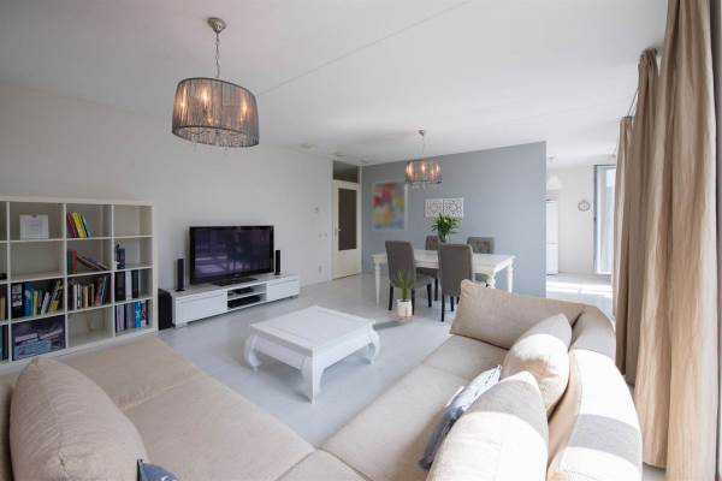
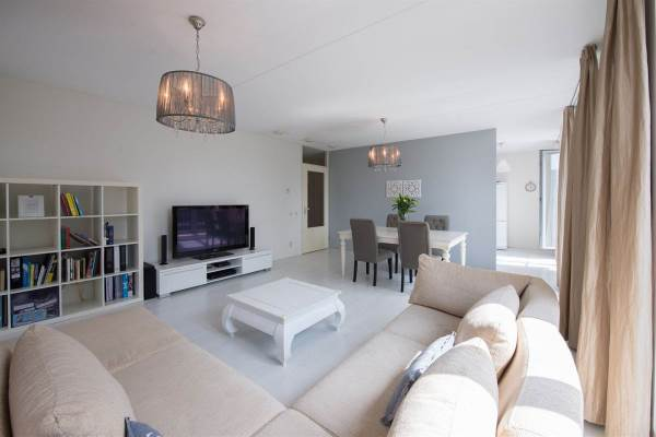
- house plant [389,267,418,325]
- wall art [372,178,408,232]
